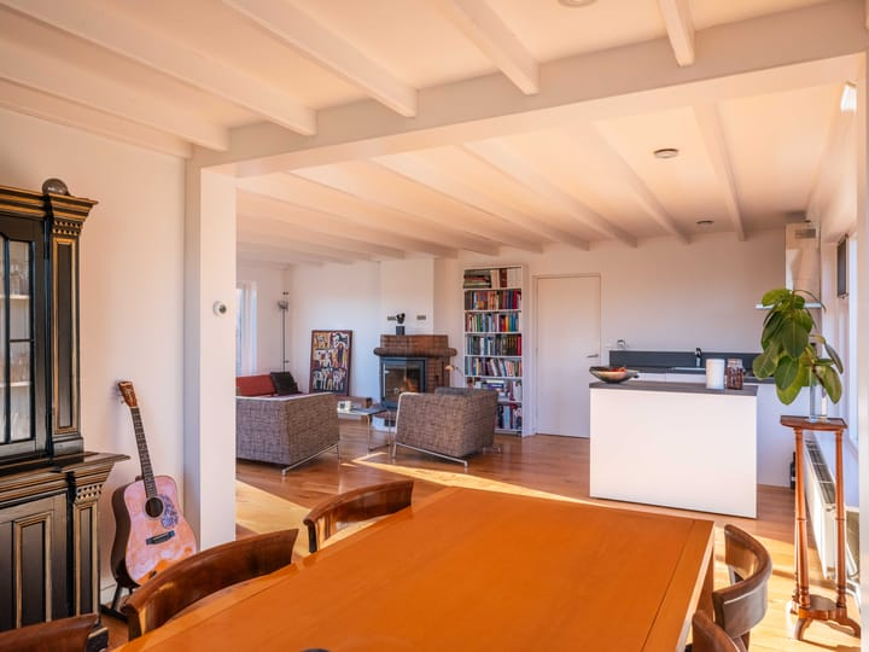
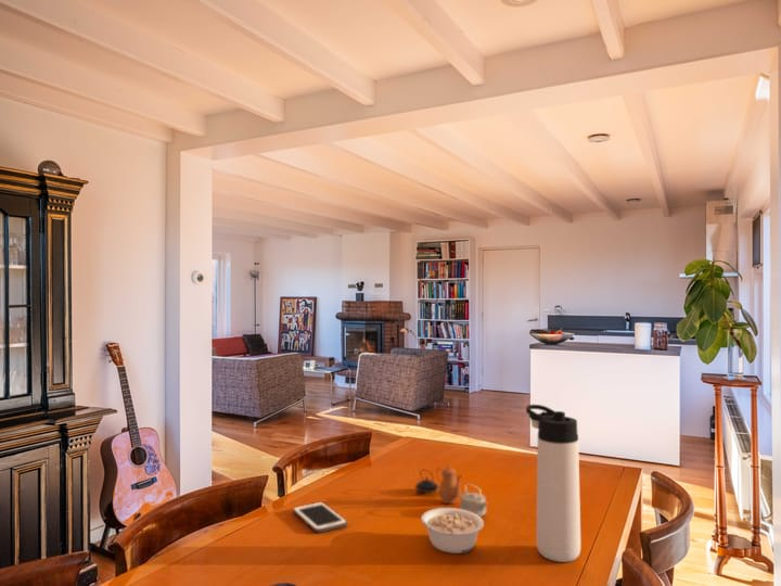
+ teapot [414,463,488,518]
+ legume [420,507,485,555]
+ thermos bottle [525,404,581,563]
+ cell phone [292,500,348,534]
